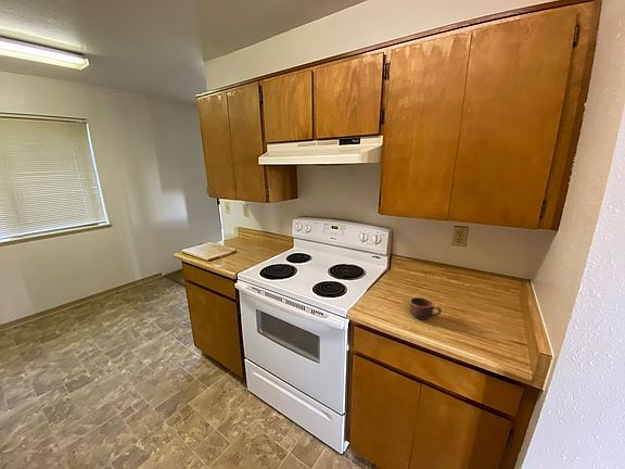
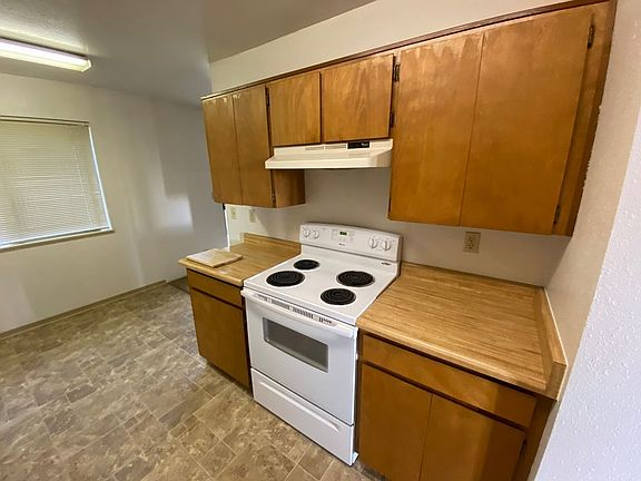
- mug [408,296,443,321]
